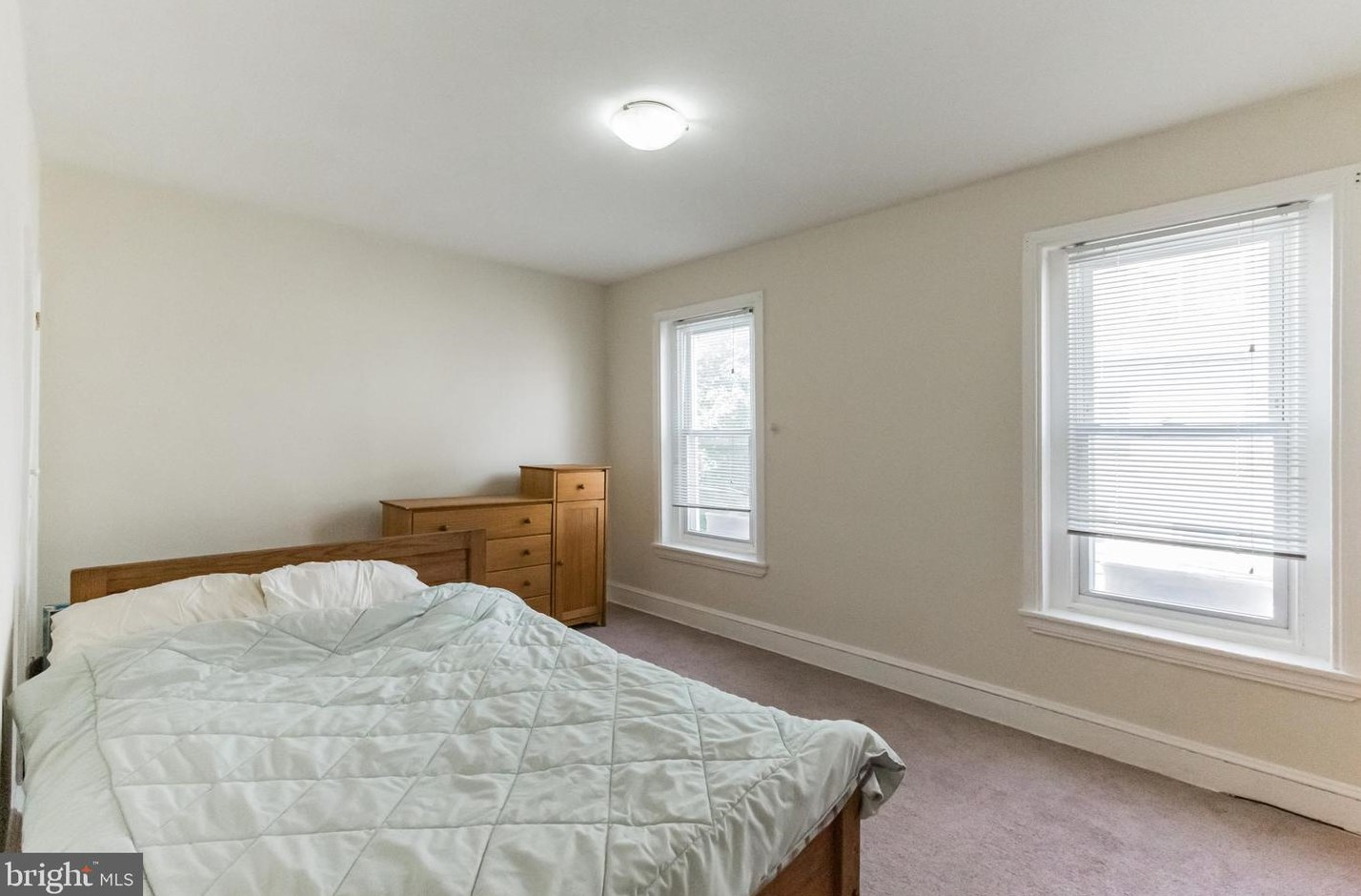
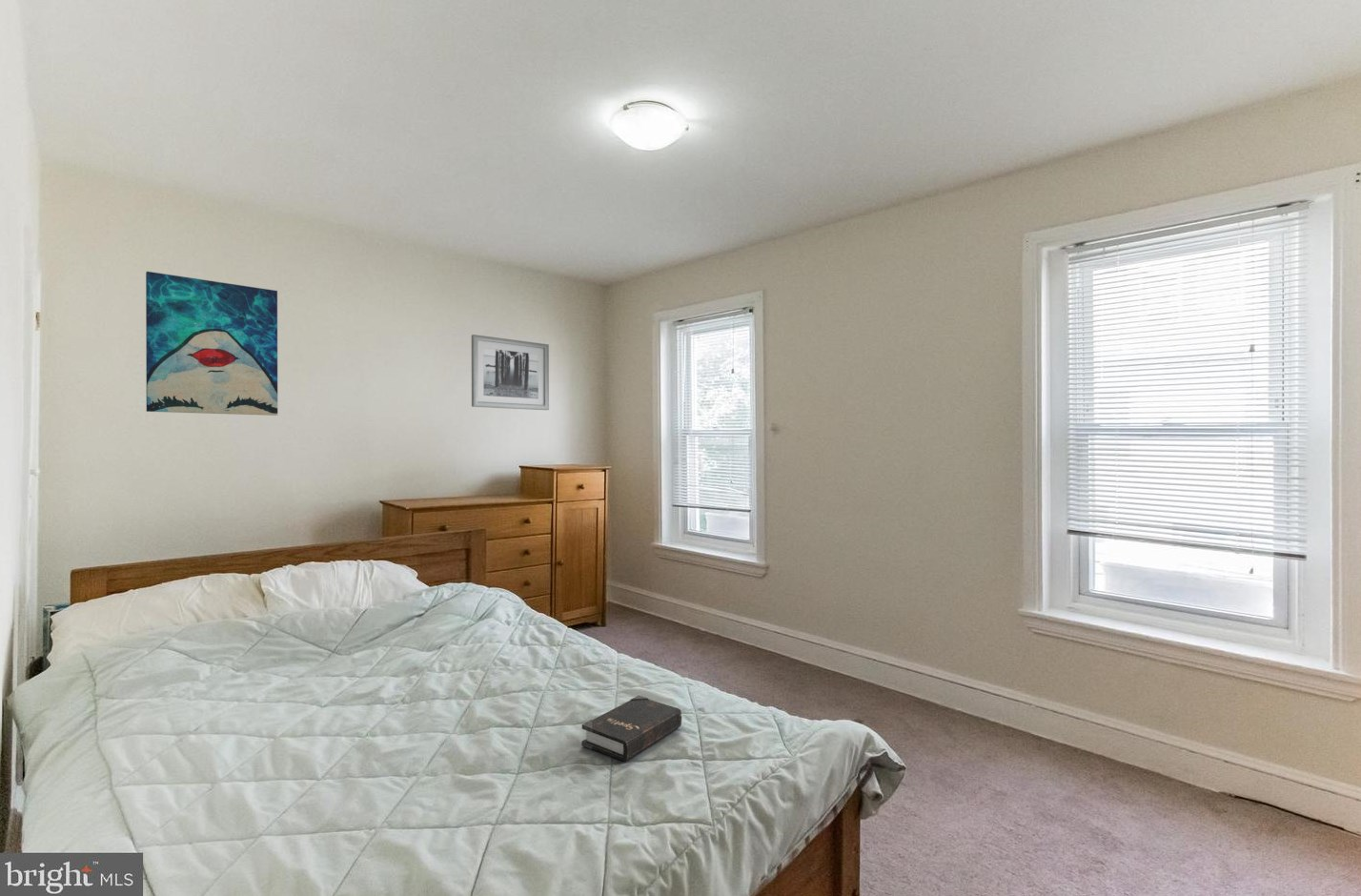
+ wall art [145,271,278,417]
+ hardback book [580,695,682,763]
+ wall art [471,334,550,411]
